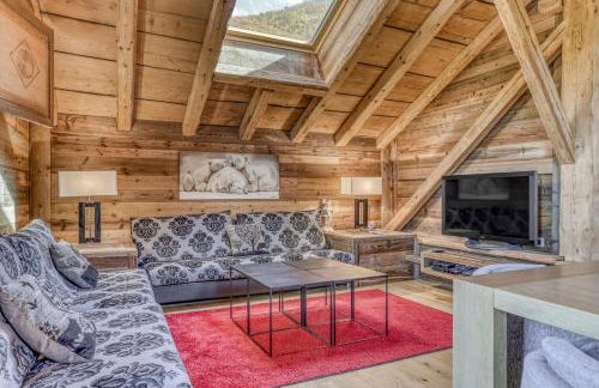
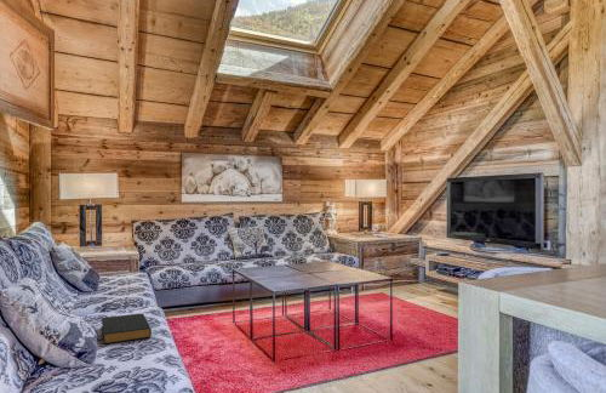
+ hardback book [101,312,153,346]
